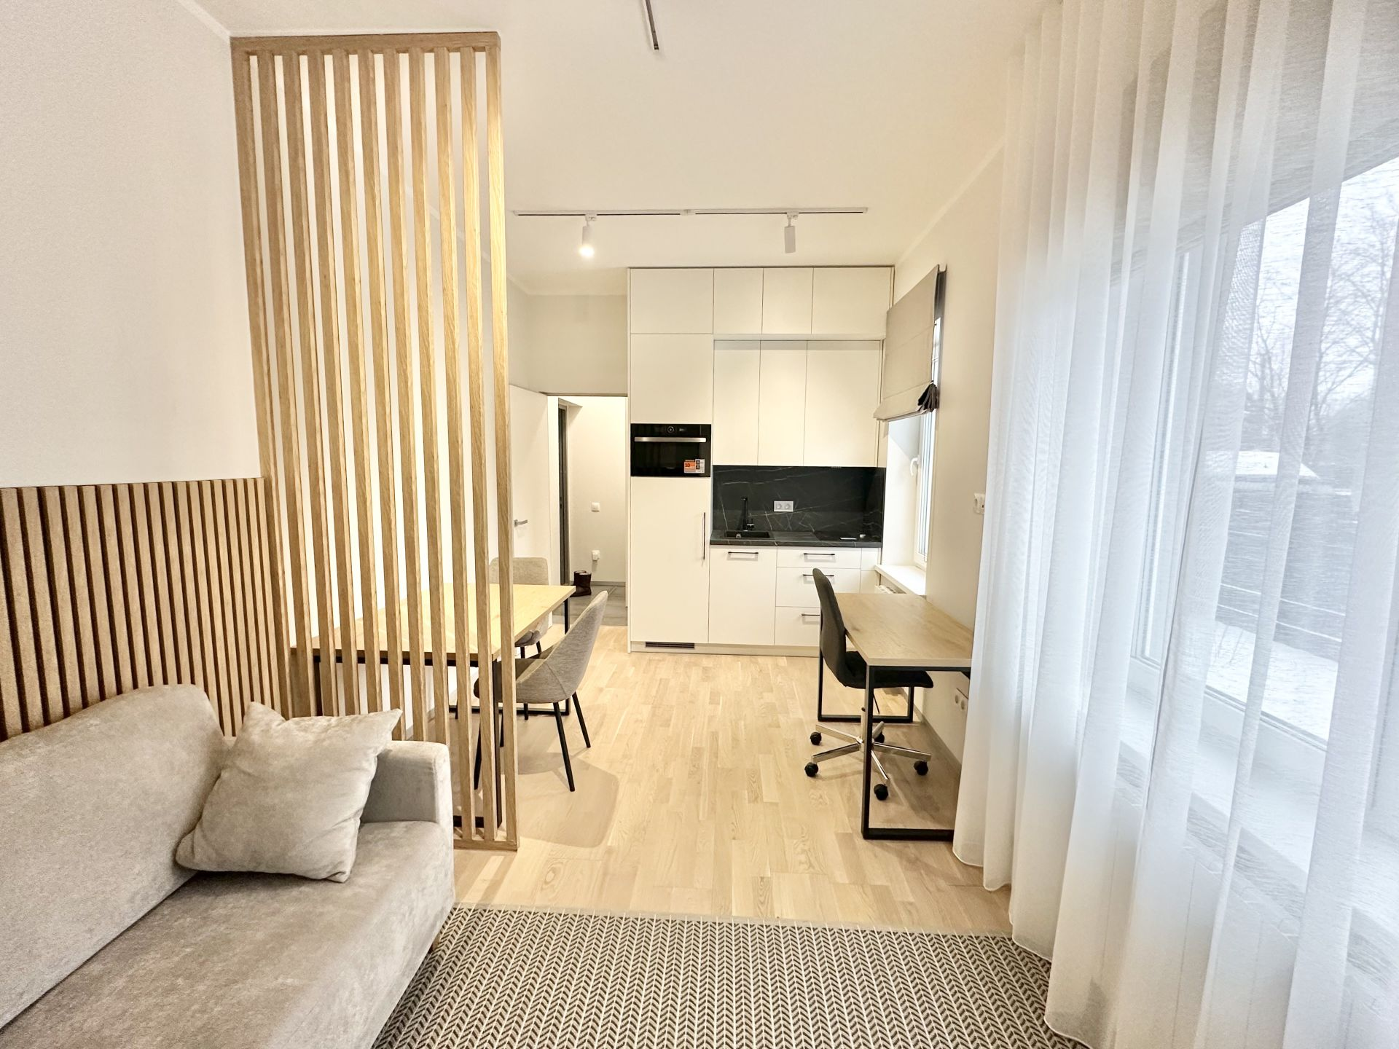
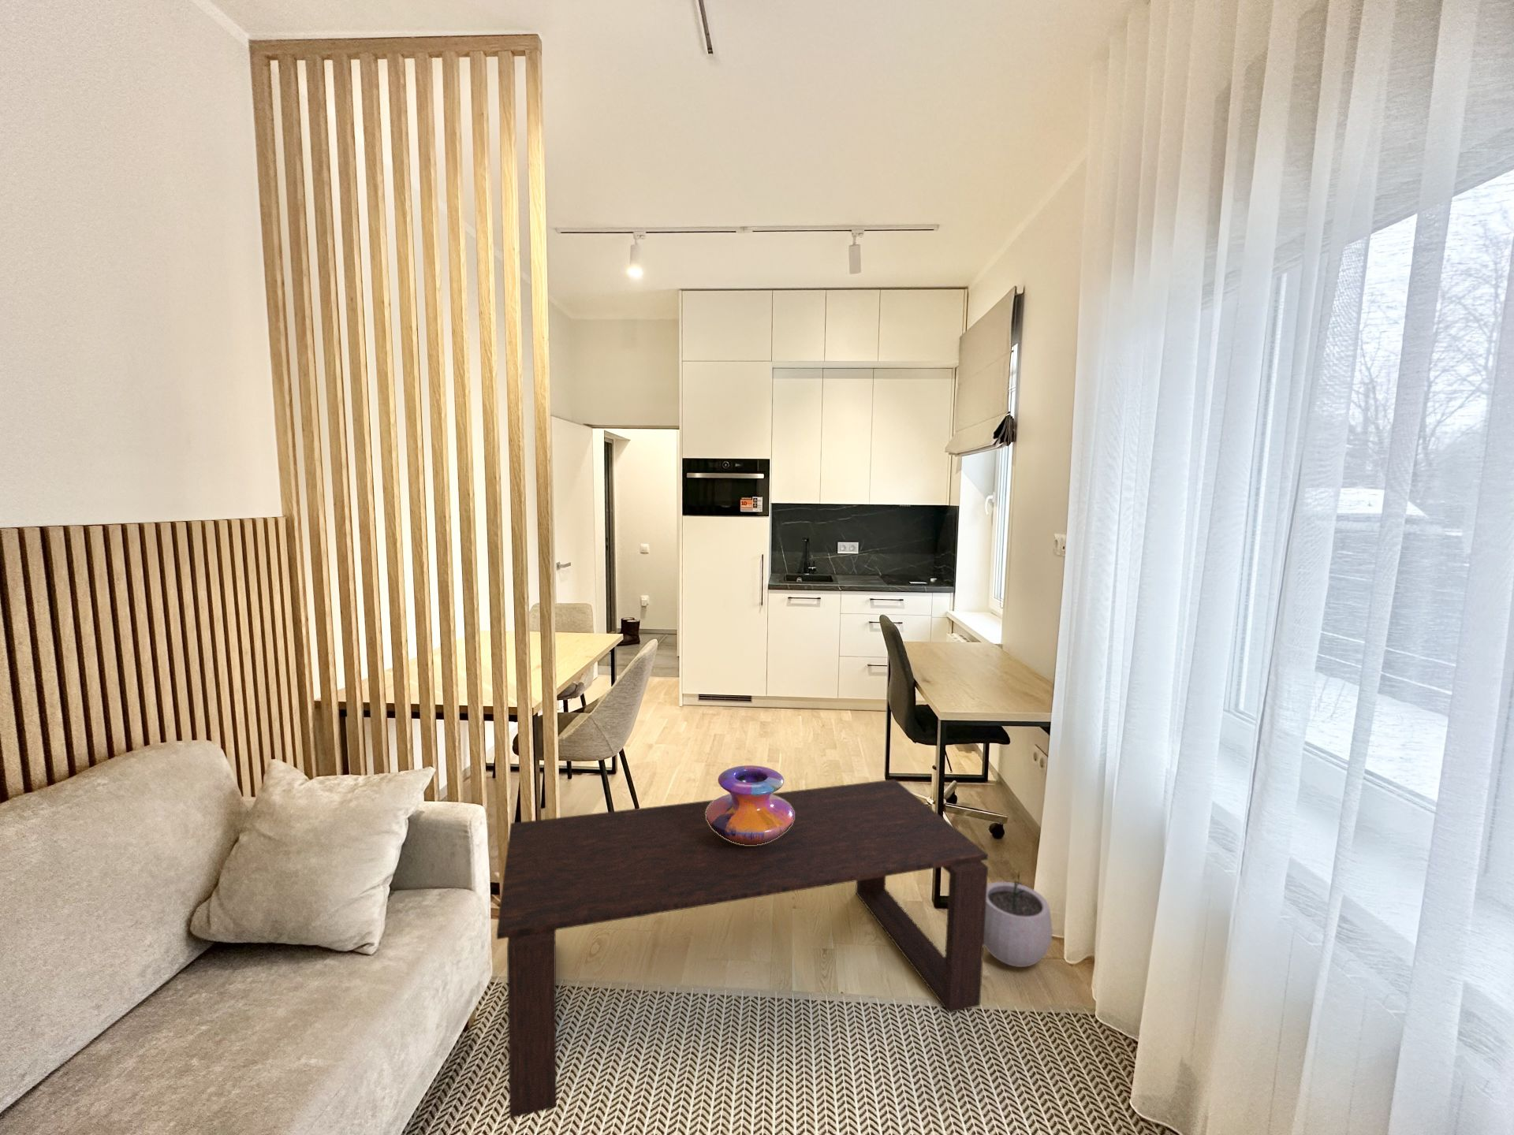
+ decorative vase [706,764,794,845]
+ coffee table [496,779,988,1120]
+ plant pot [984,870,1054,968]
